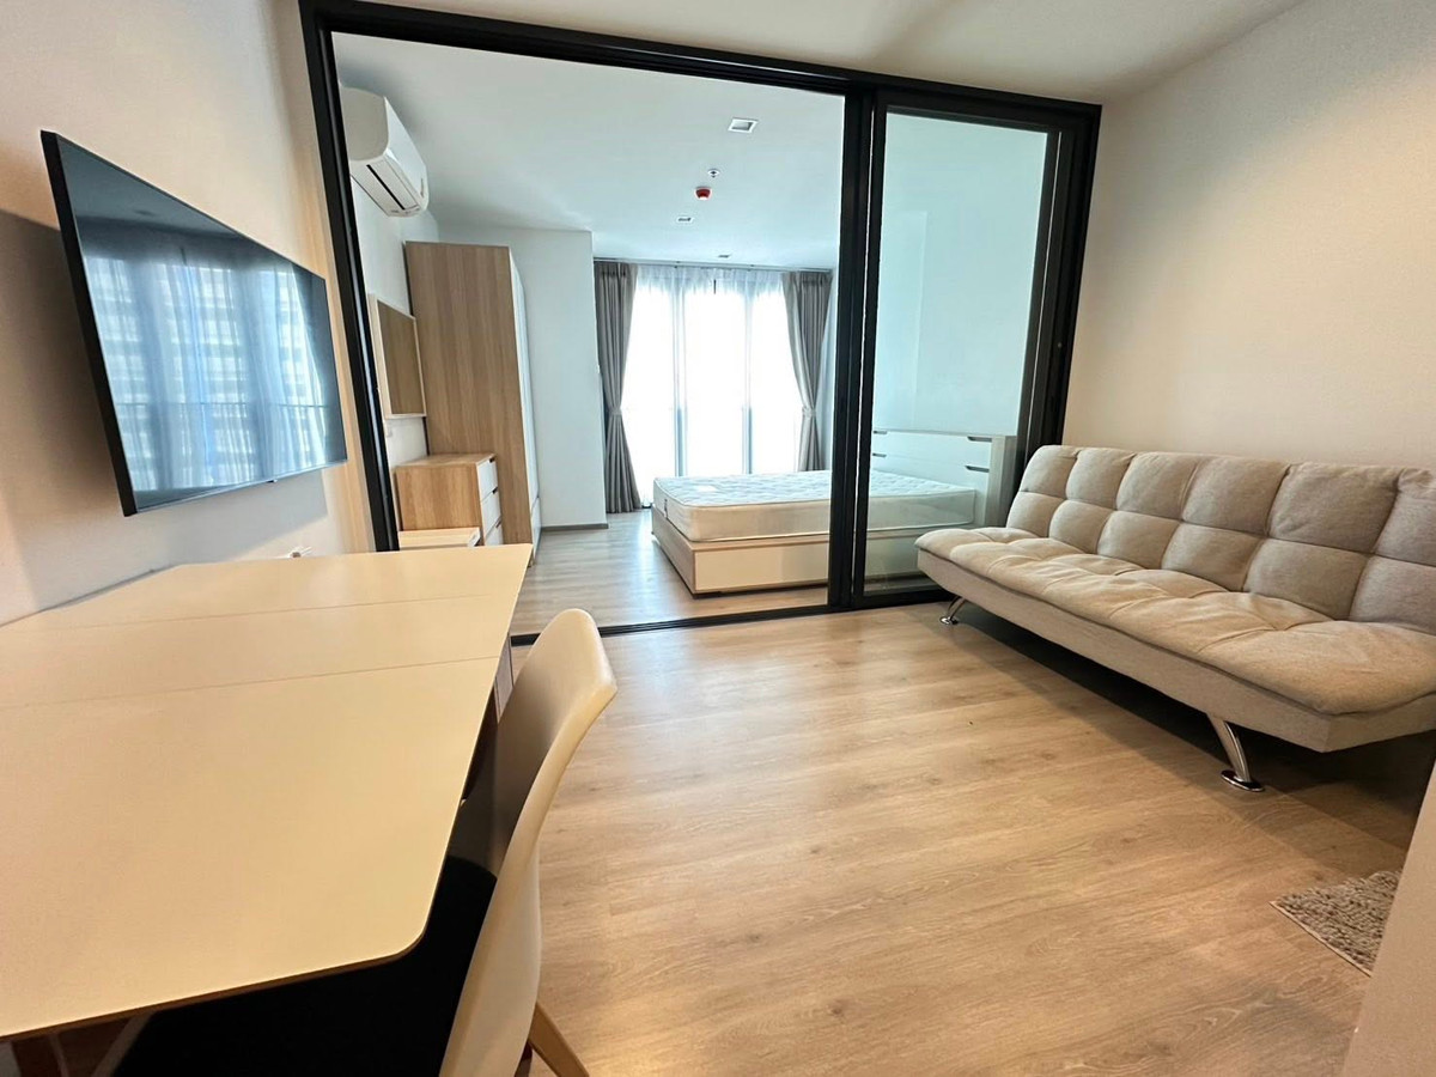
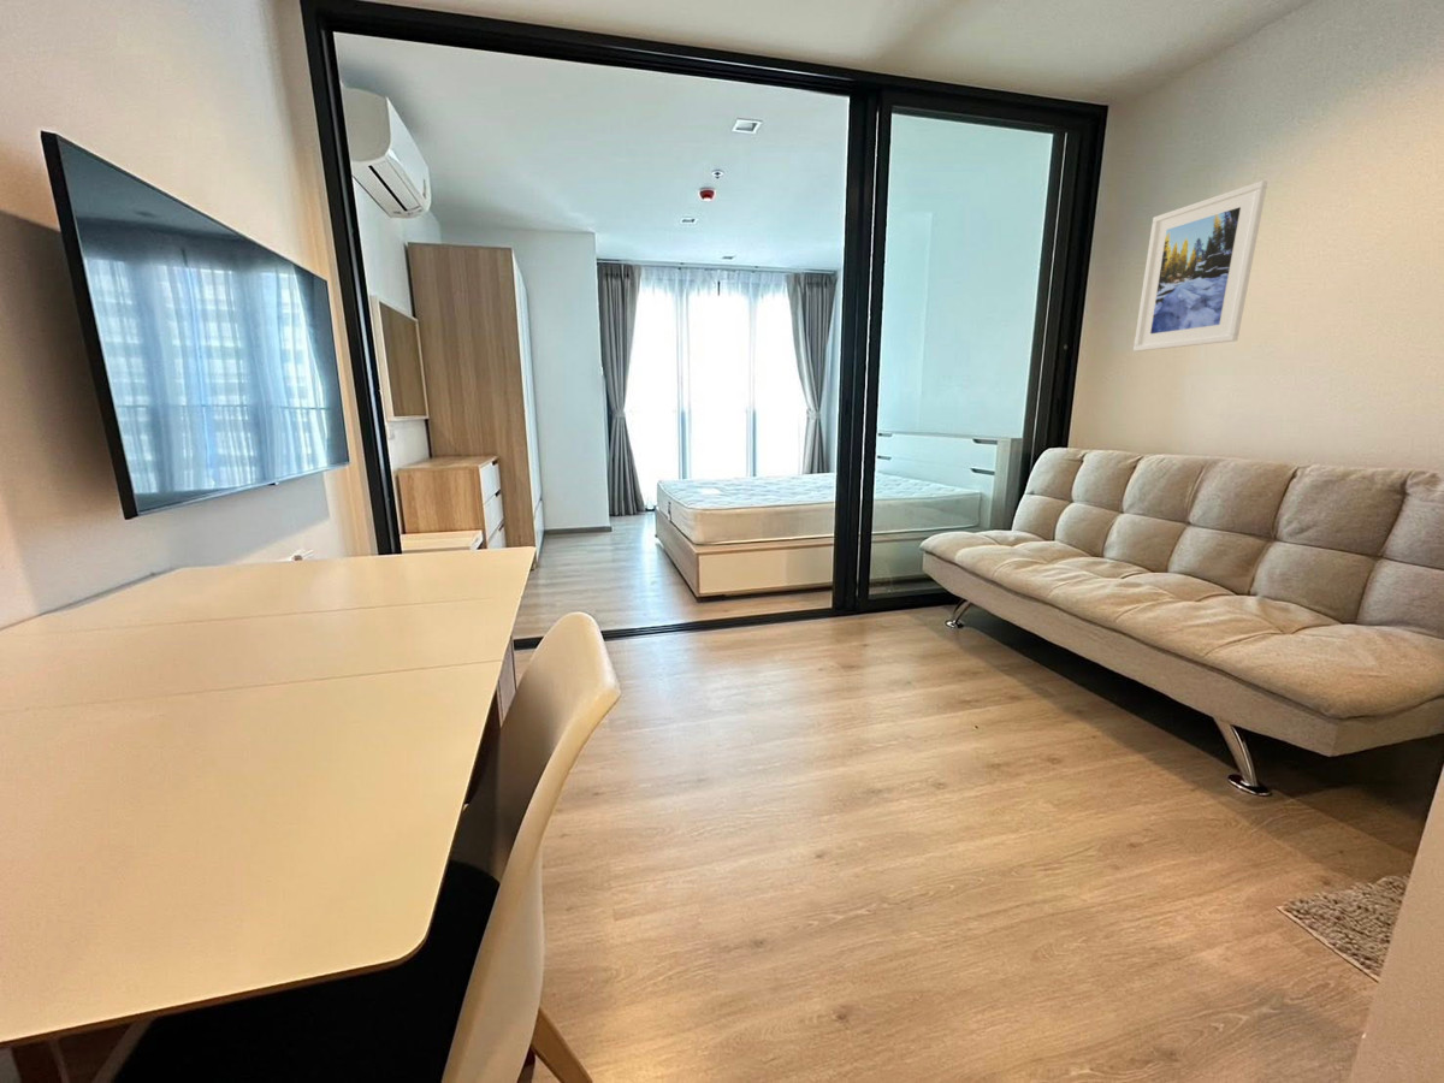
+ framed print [1132,179,1268,353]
